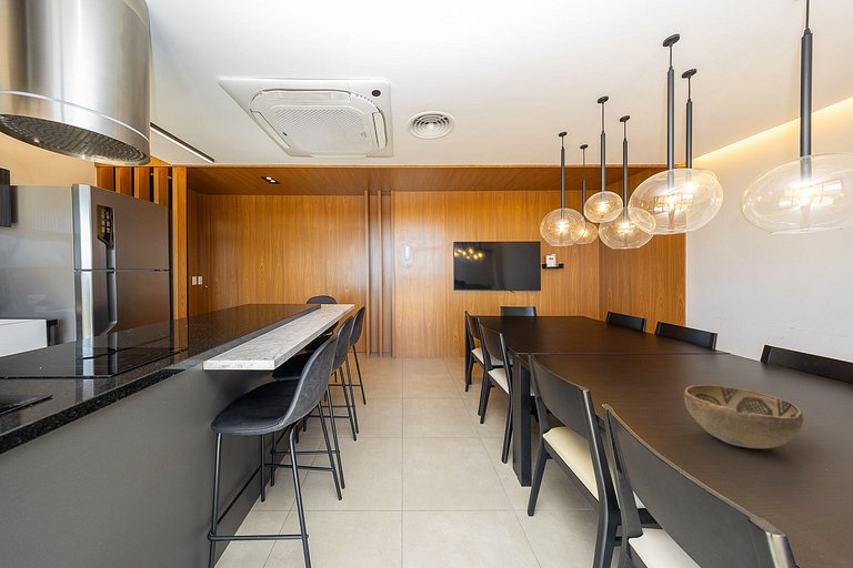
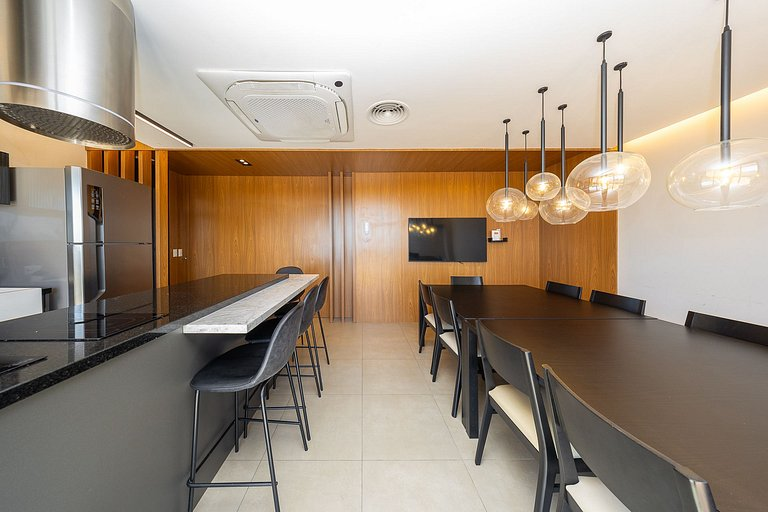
- decorative bowl [683,384,804,449]
